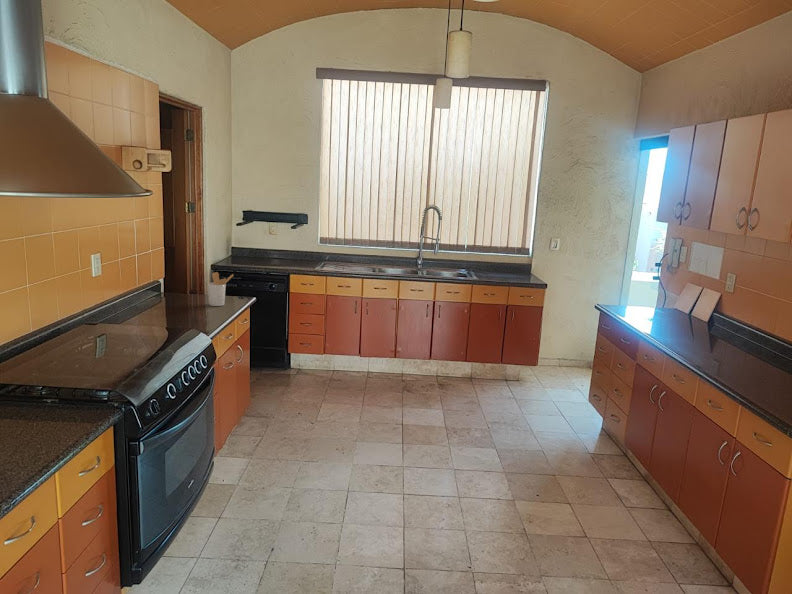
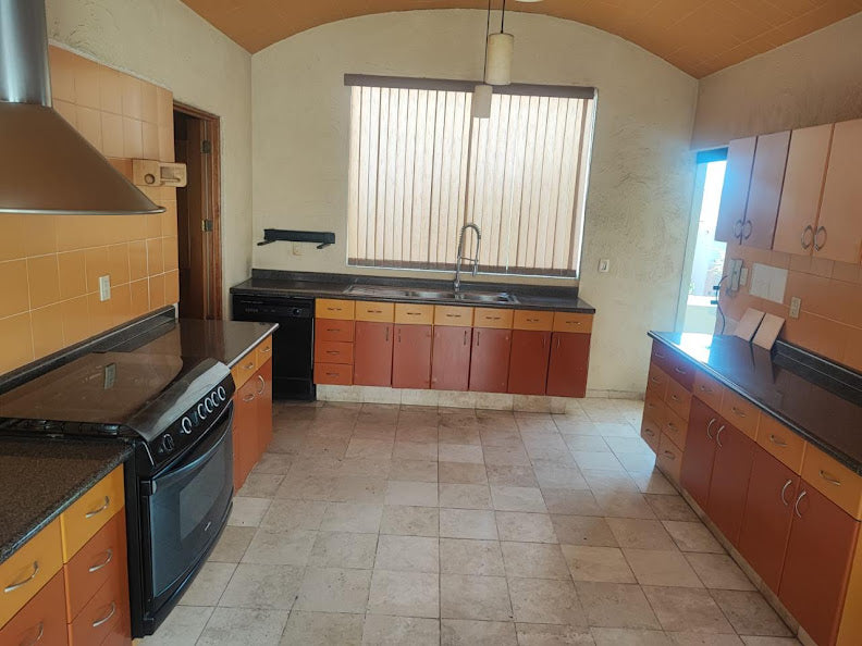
- utensil holder [207,271,234,307]
